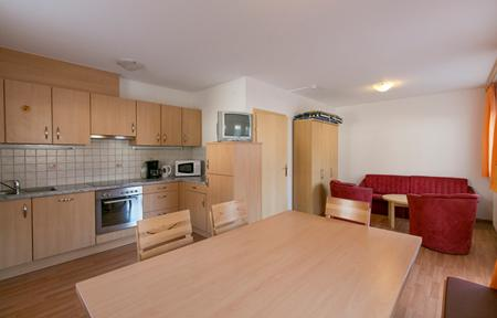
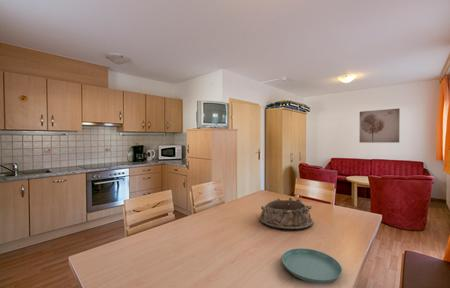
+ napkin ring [258,196,314,231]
+ wall art [359,107,401,144]
+ saucer [281,247,343,284]
